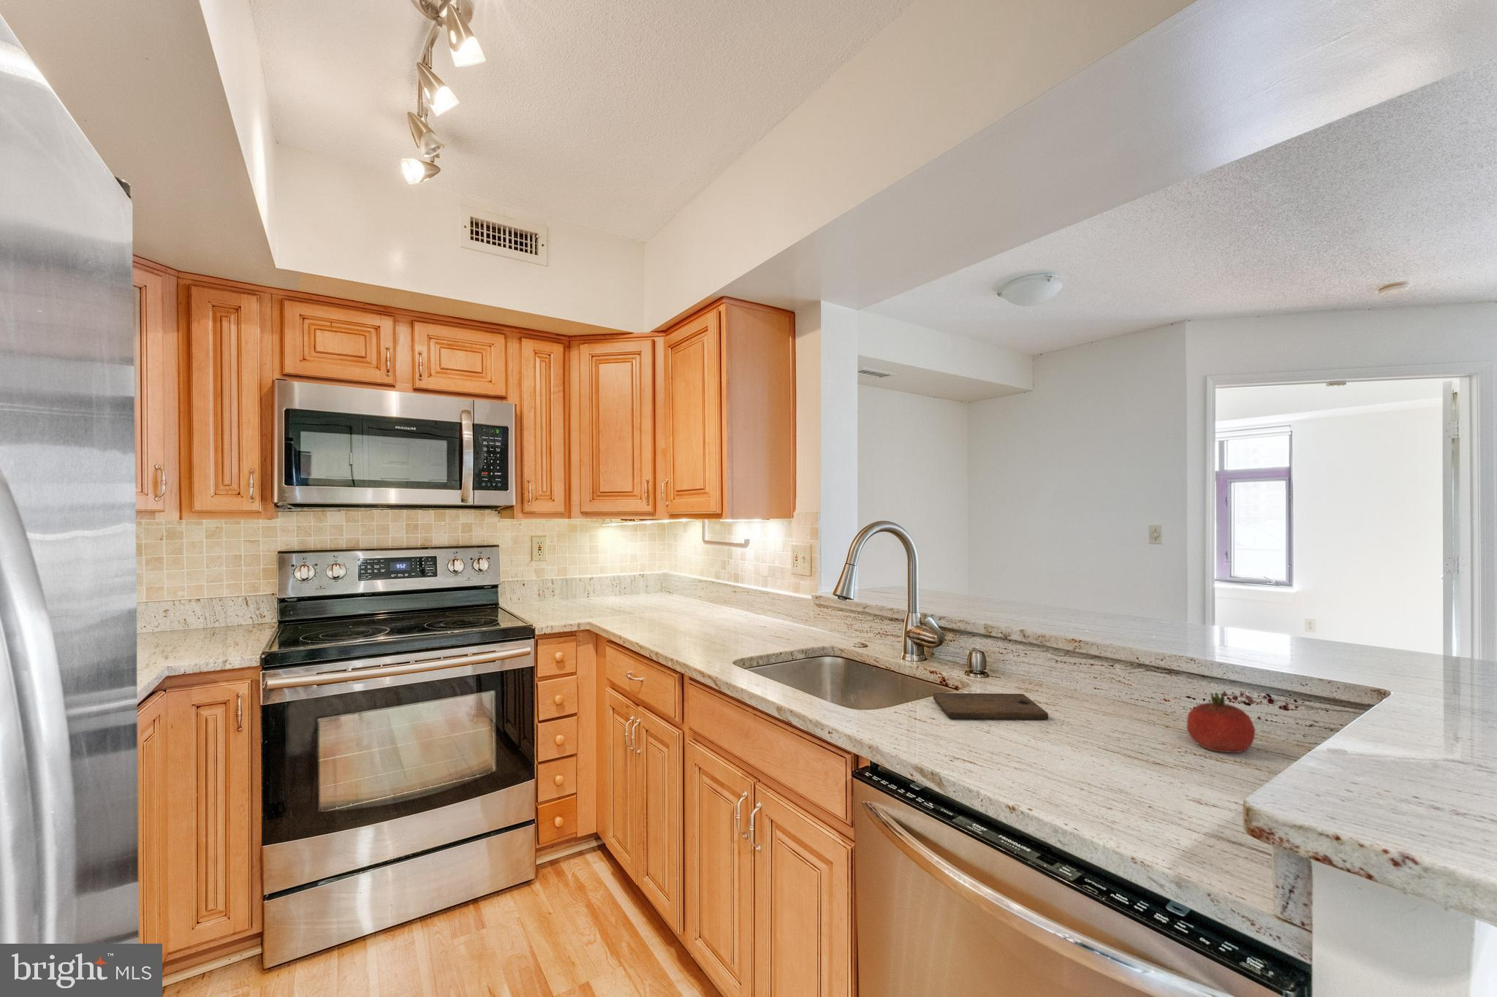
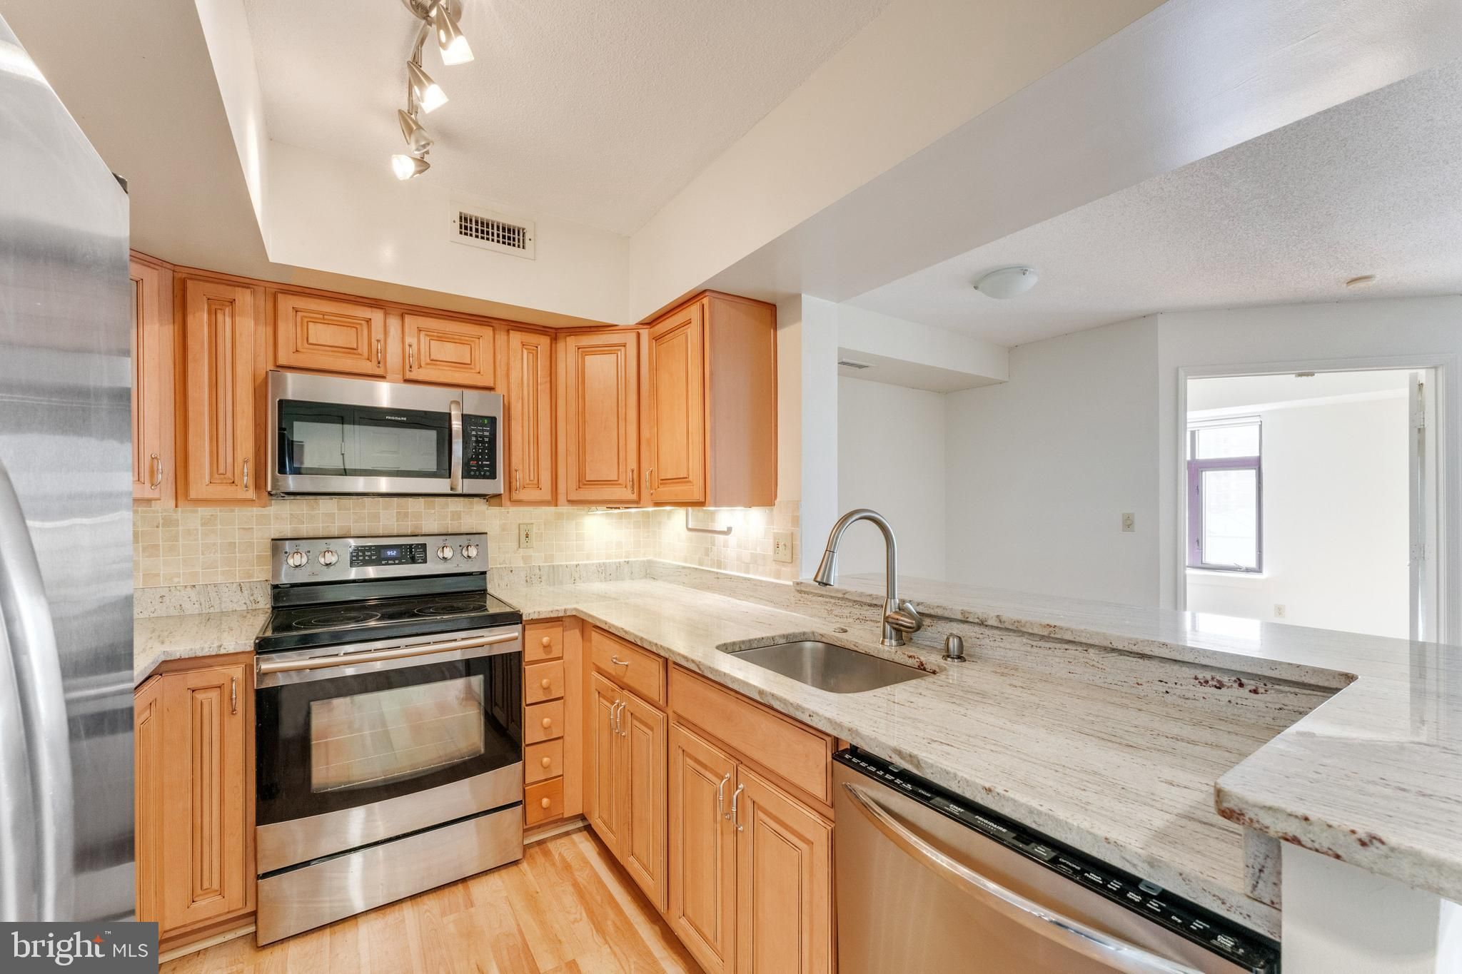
- cutting board [933,692,1048,720]
- fruit [1185,692,1255,753]
